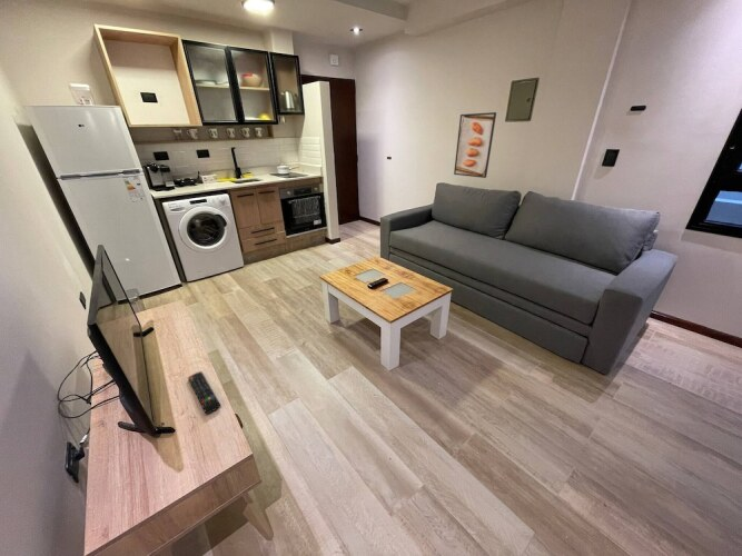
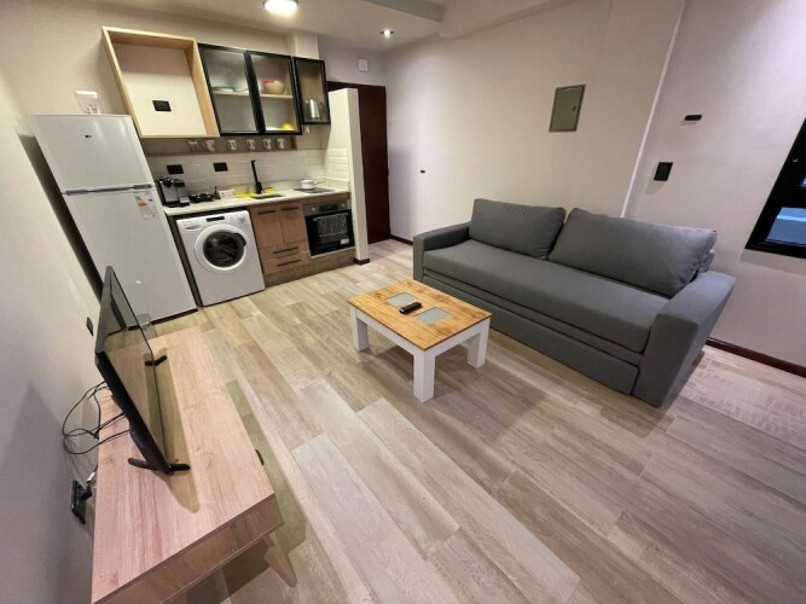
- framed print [453,111,497,179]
- remote control [187,370,221,415]
